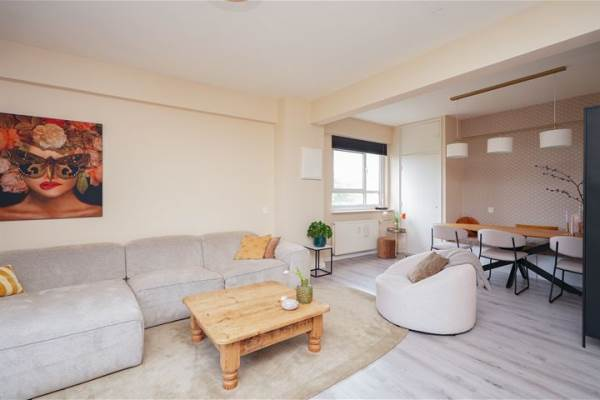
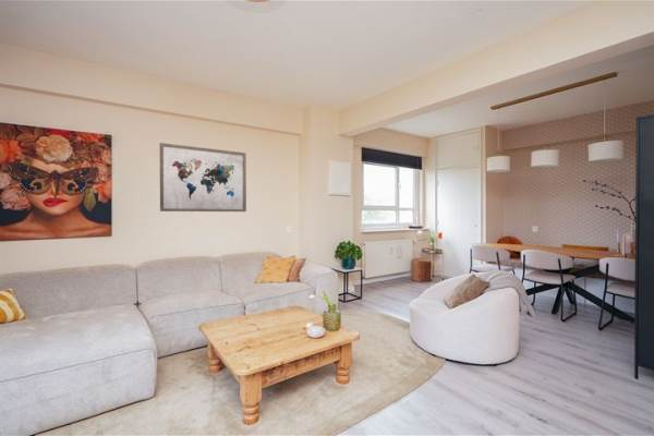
+ wall art [159,142,247,213]
